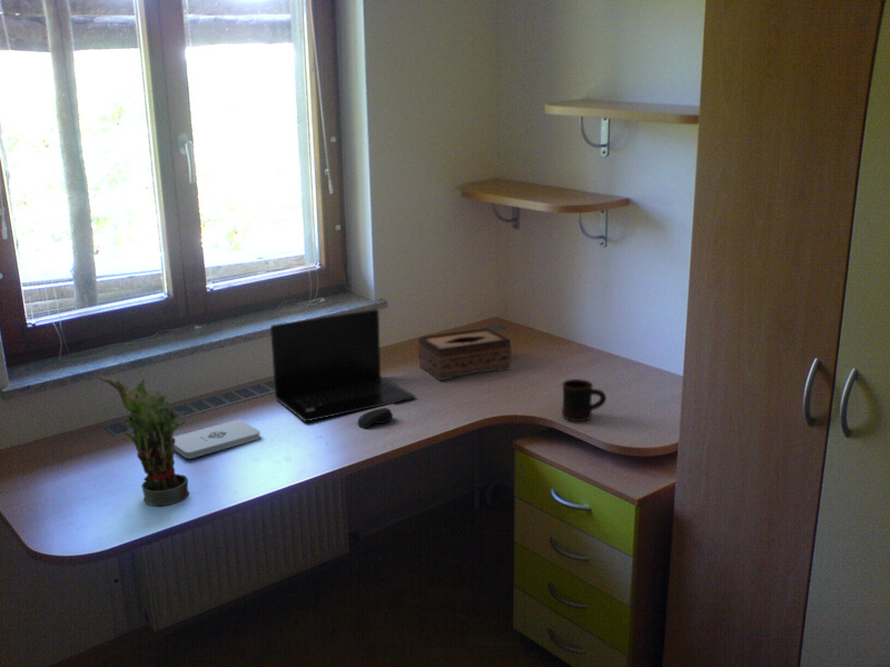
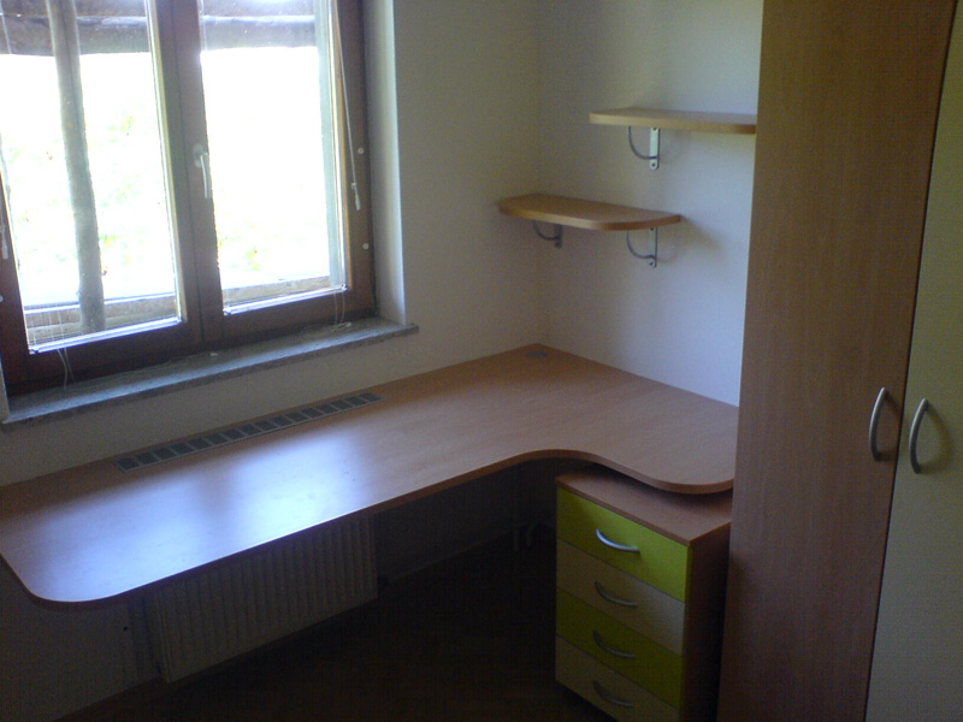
- computer mouse [356,407,394,430]
- mug [561,378,607,422]
- notepad [172,418,261,459]
- laptop [269,308,416,424]
- tissue box [417,327,513,381]
- potted plant [96,374,190,507]
